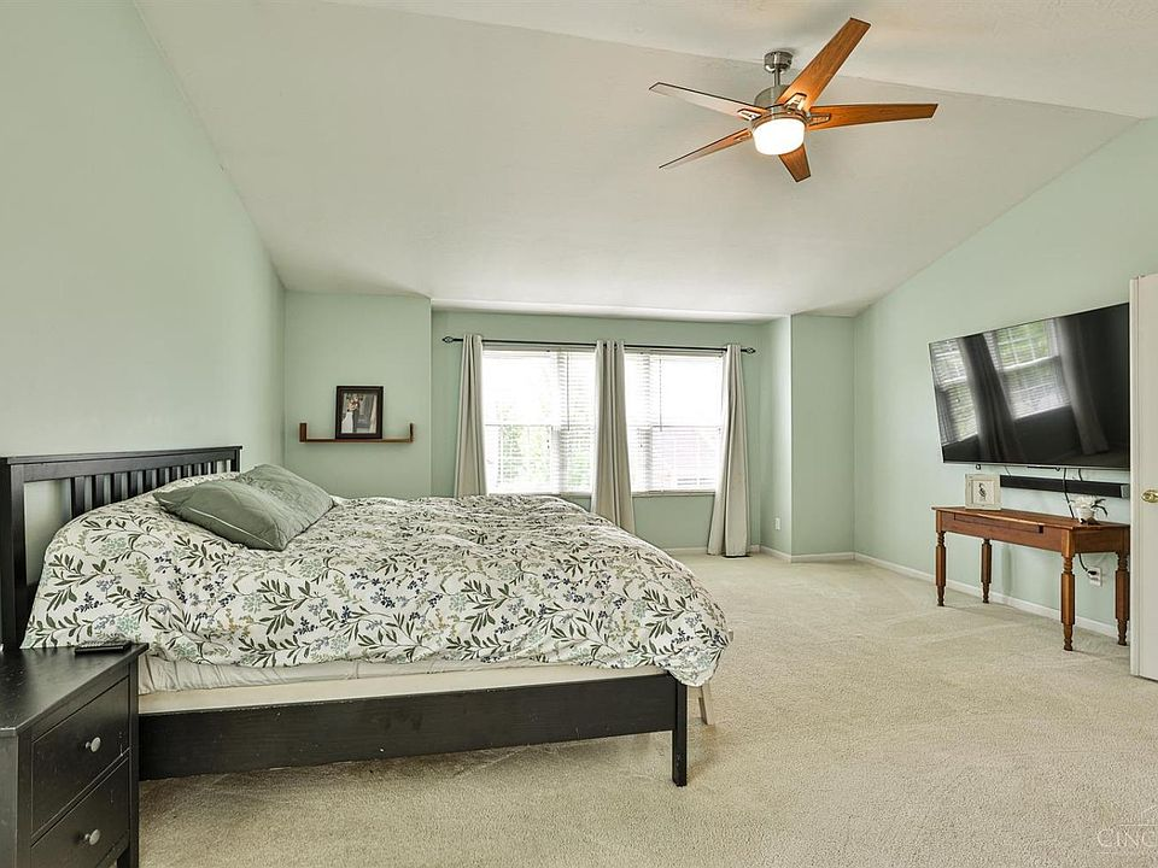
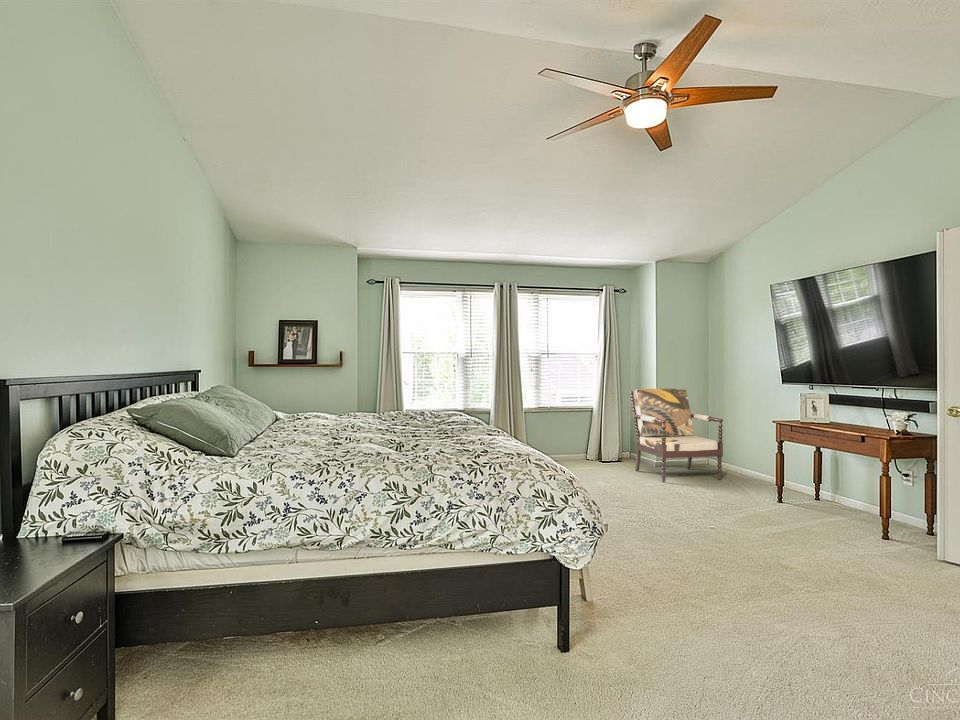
+ armchair [629,388,724,483]
